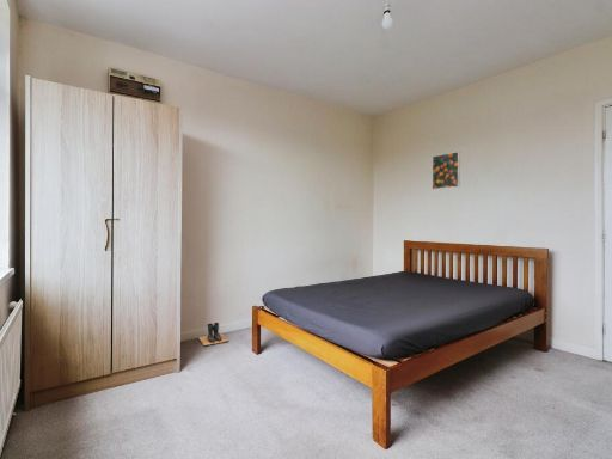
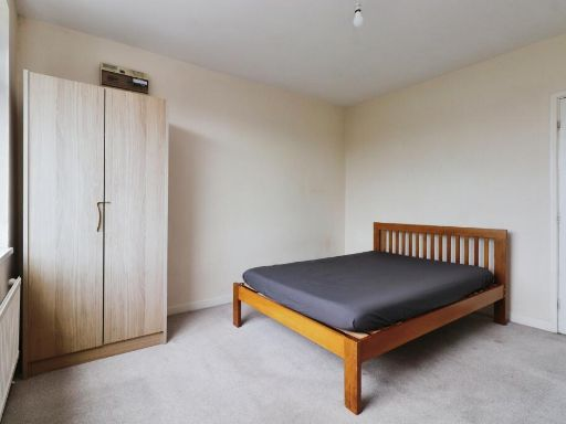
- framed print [432,151,461,190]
- boots [197,322,230,347]
